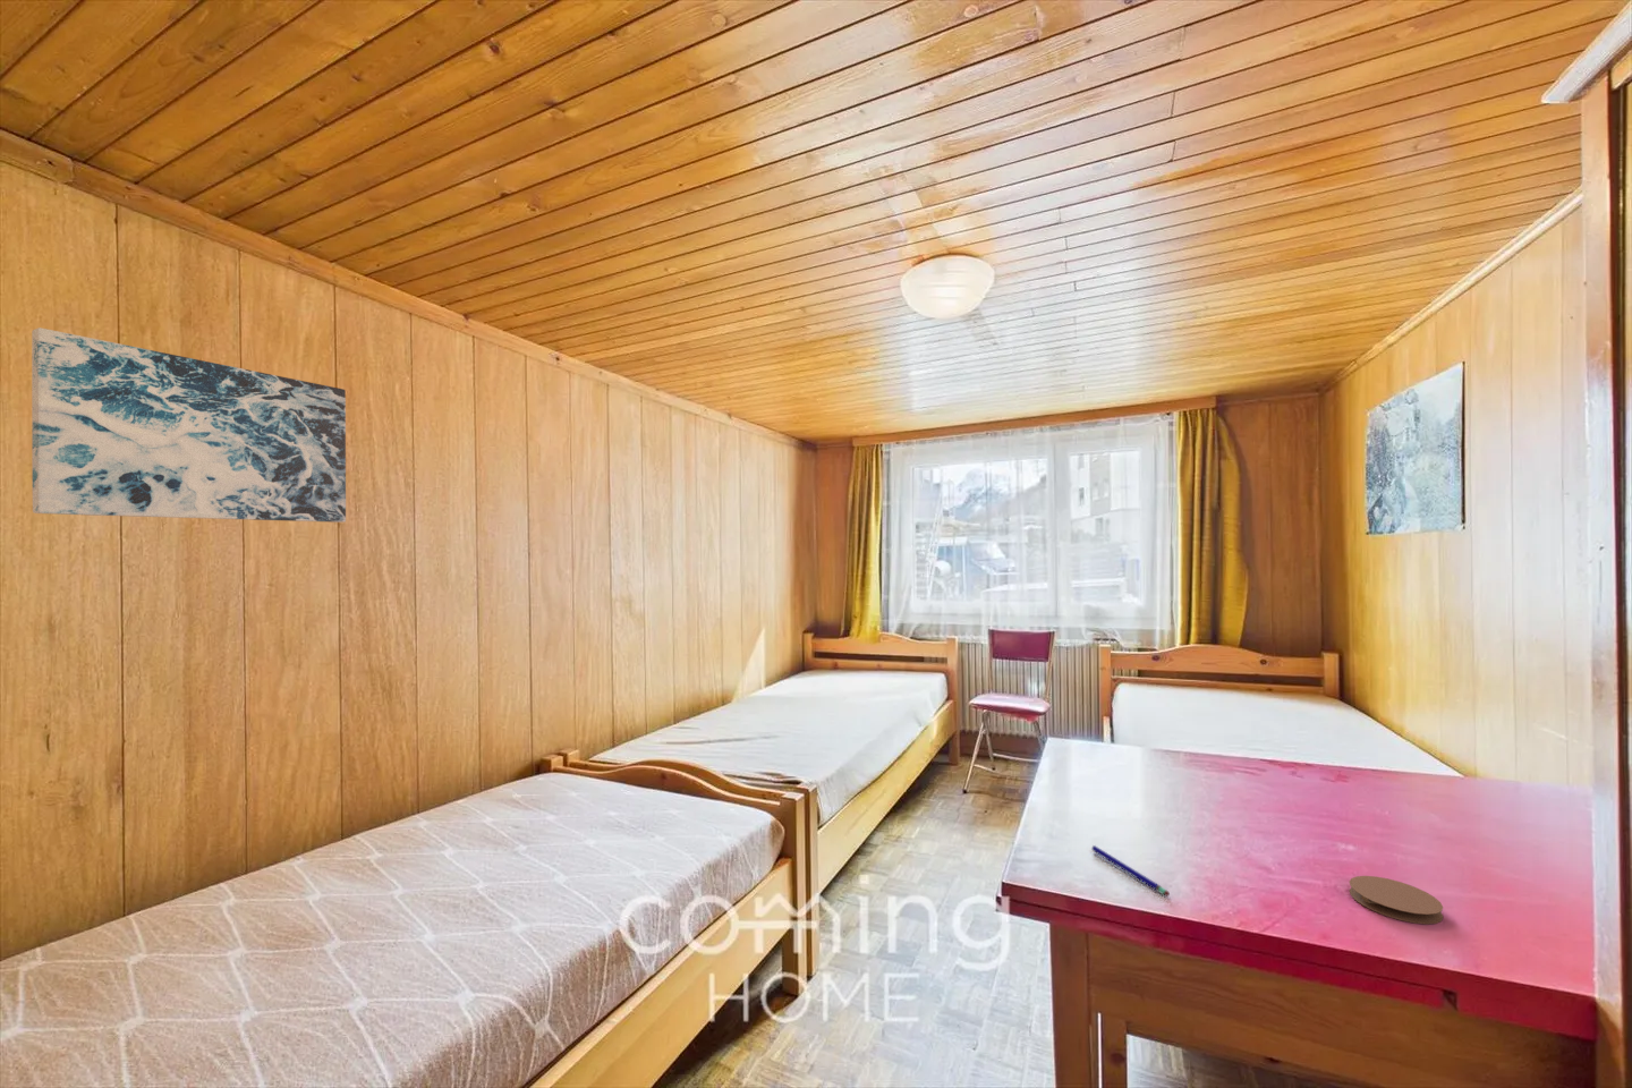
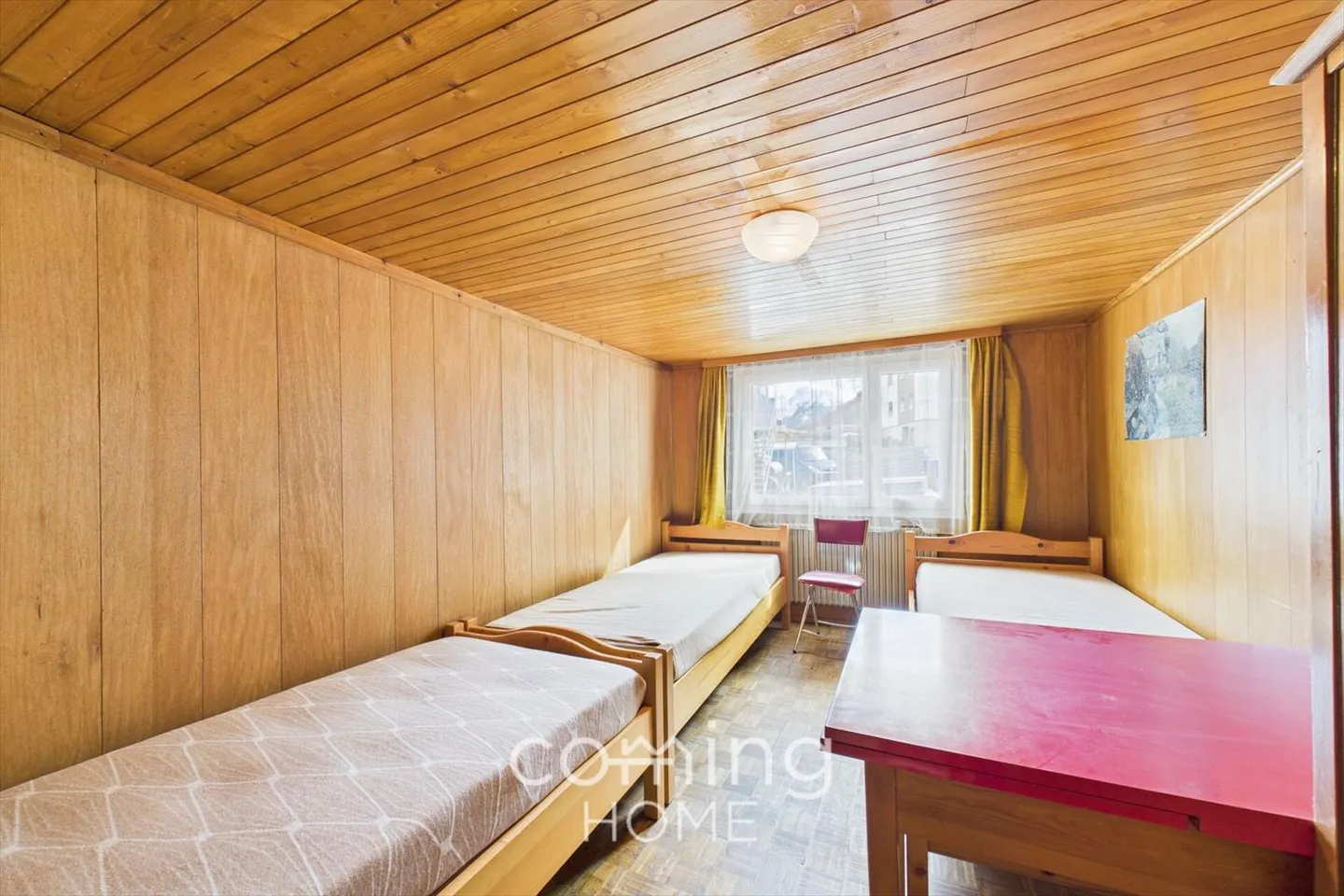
- pen [1090,844,1171,897]
- coaster [1349,875,1444,925]
- wall art [30,327,347,523]
